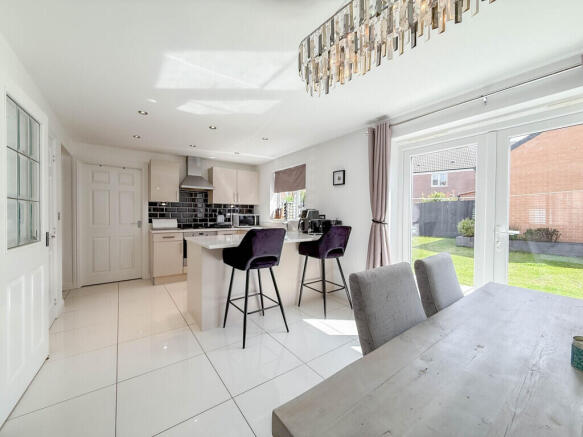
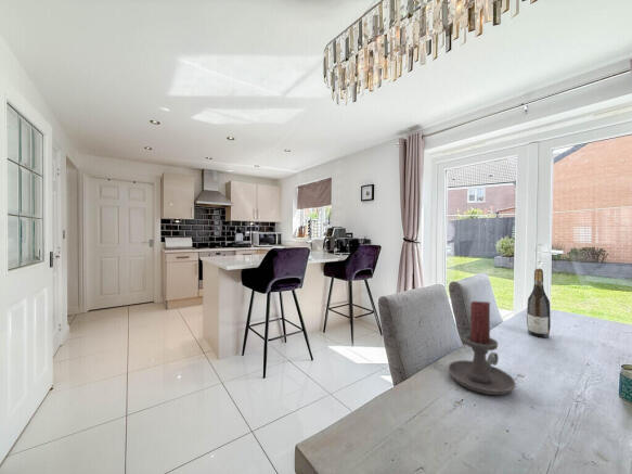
+ candle holder [447,300,517,396]
+ wine bottle [526,268,552,338]
